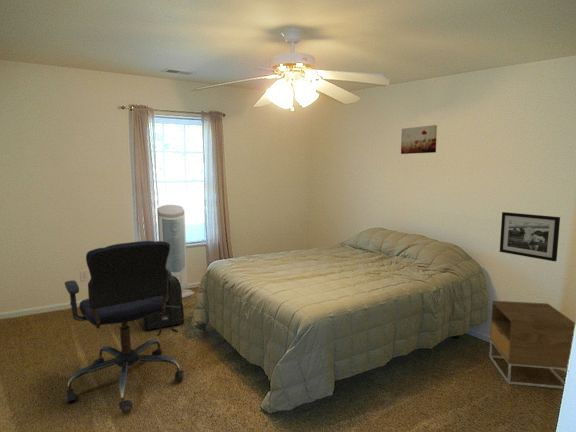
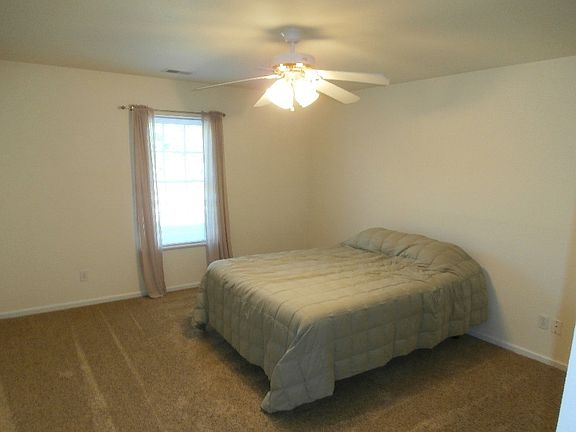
- picture frame [499,211,561,262]
- air purifier [156,204,195,299]
- office chair [64,240,185,414]
- wall art [400,124,438,155]
- nightstand [488,300,576,390]
- backpack [141,275,185,336]
